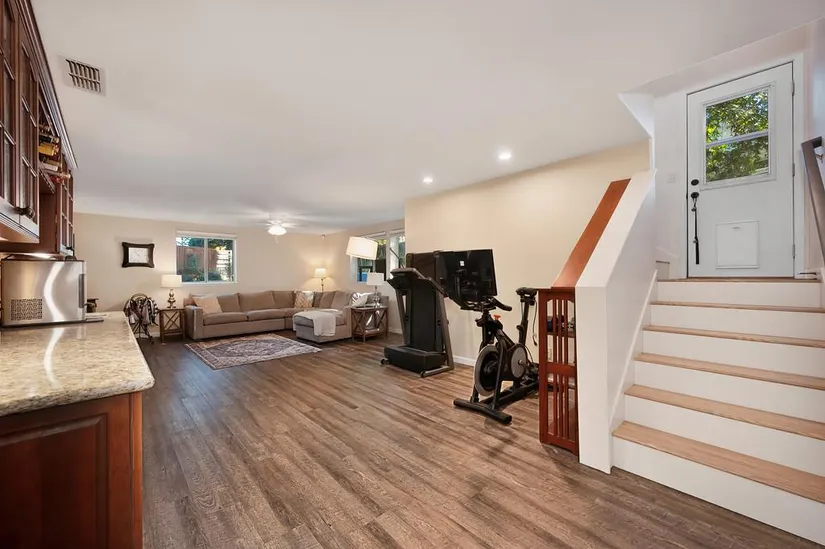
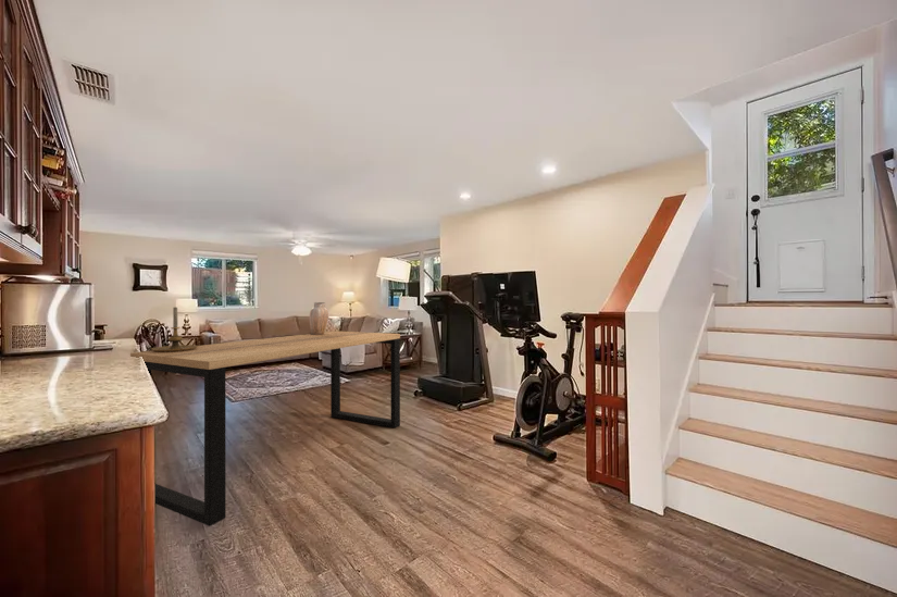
+ candle holder [151,307,199,352]
+ vase [309,301,329,335]
+ dining table [129,331,401,527]
